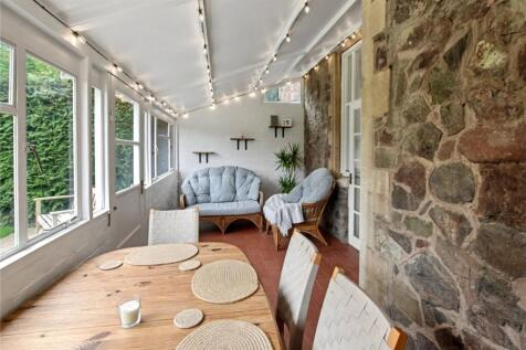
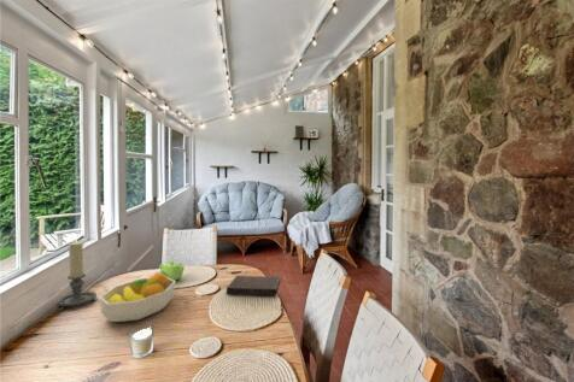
+ fruit bowl [98,271,177,323]
+ teapot [159,260,186,281]
+ candle holder [54,241,98,312]
+ book [226,275,282,296]
